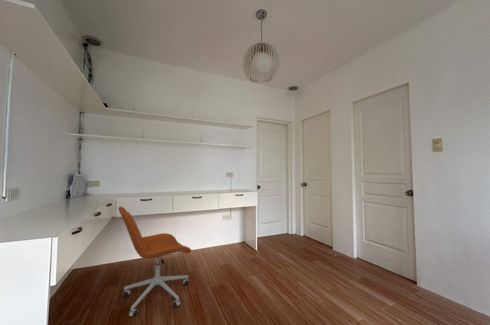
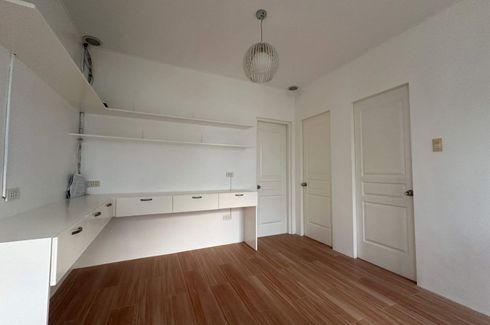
- office chair [118,205,193,318]
